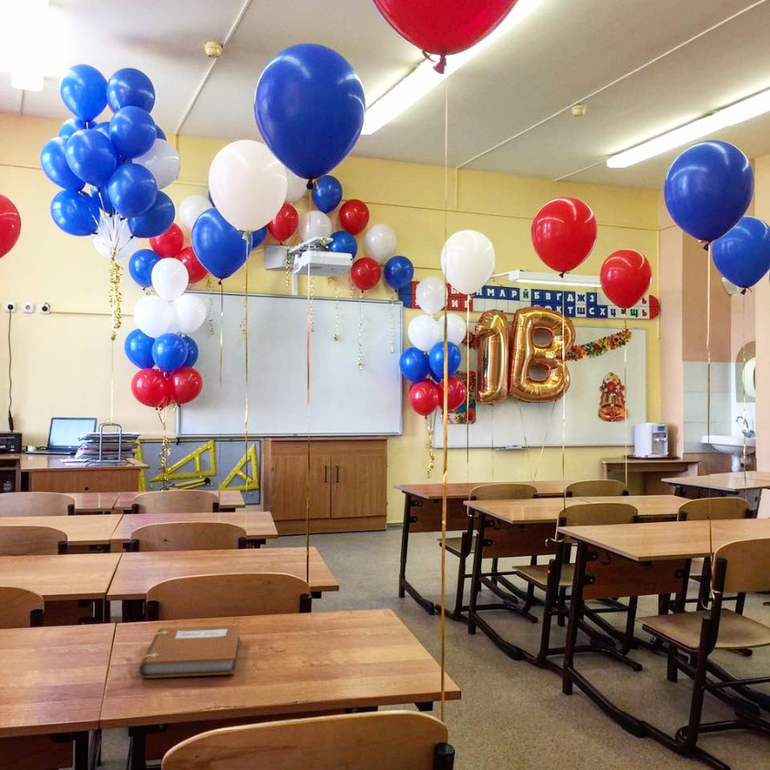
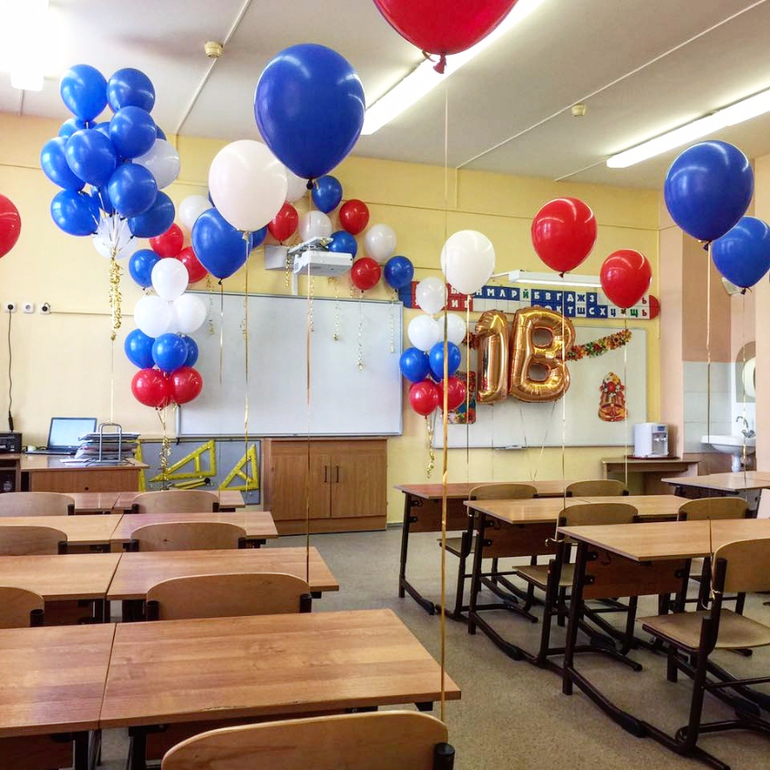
- notebook [138,624,241,679]
